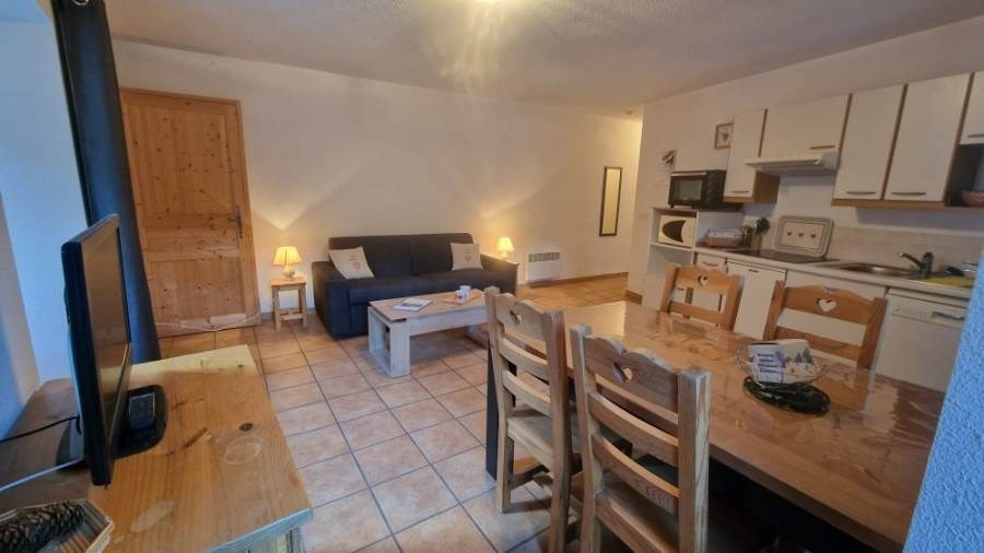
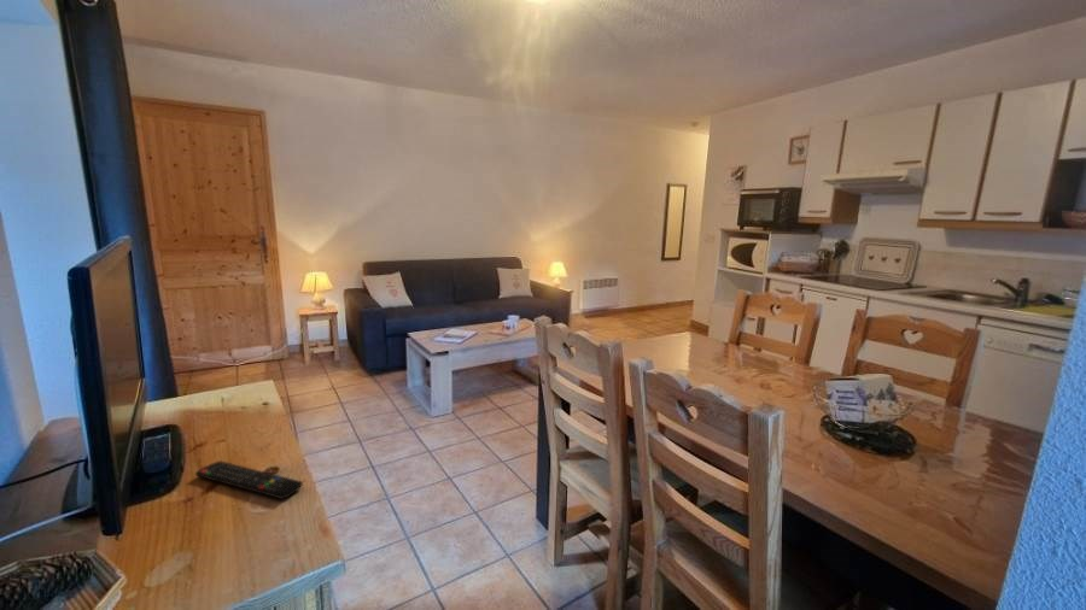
+ remote control [194,459,304,500]
